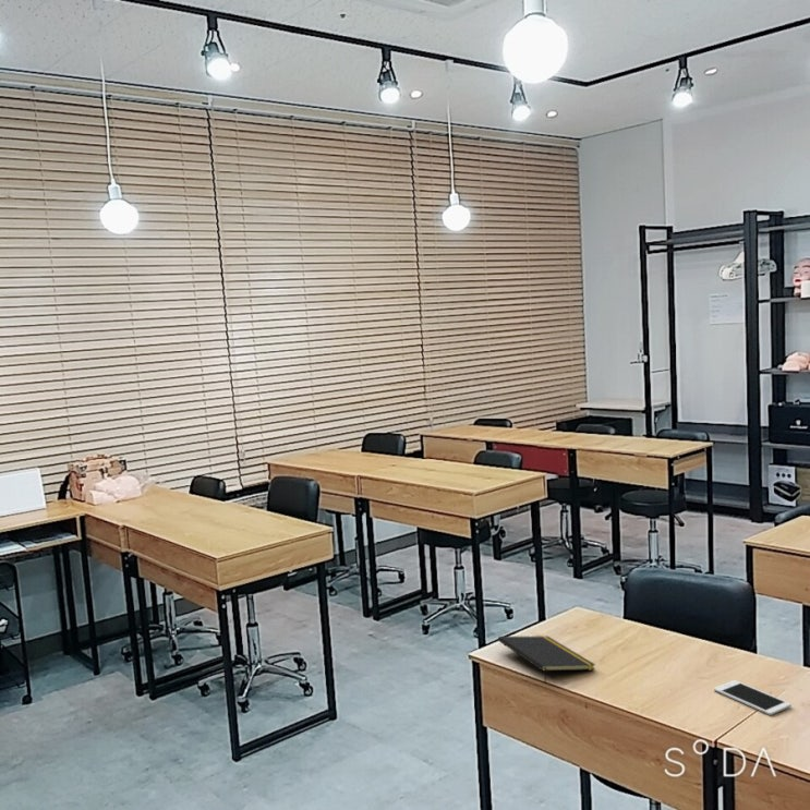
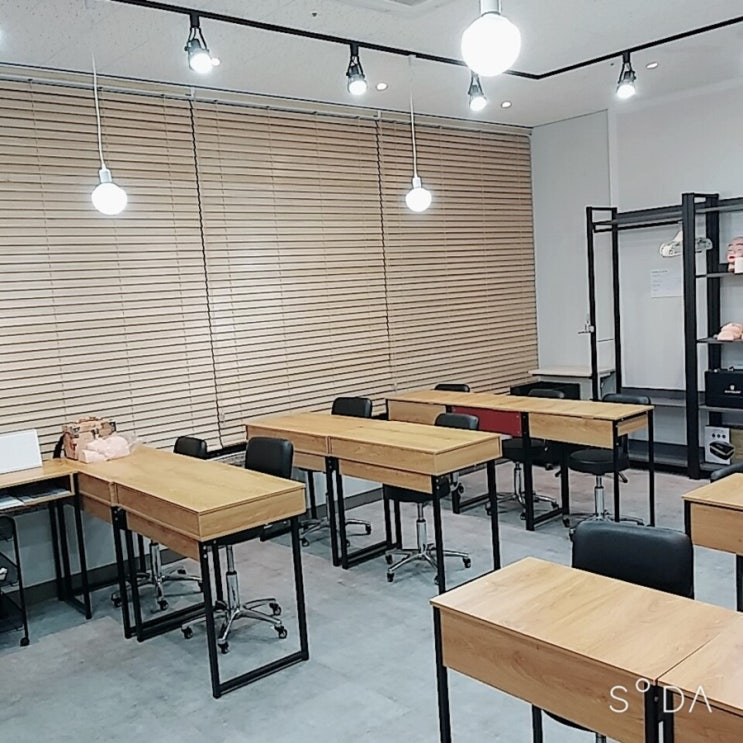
- cell phone [713,679,793,716]
- notepad [497,634,596,685]
